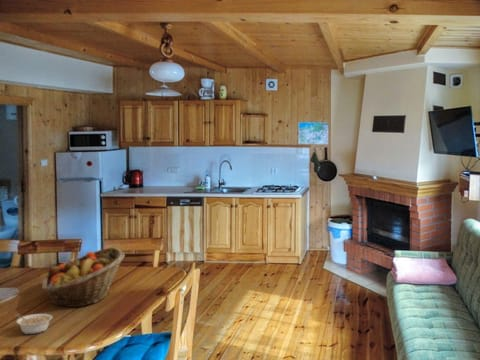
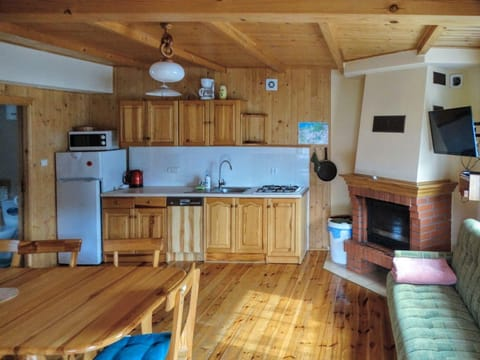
- legume [14,313,54,335]
- fruit basket [41,246,126,308]
